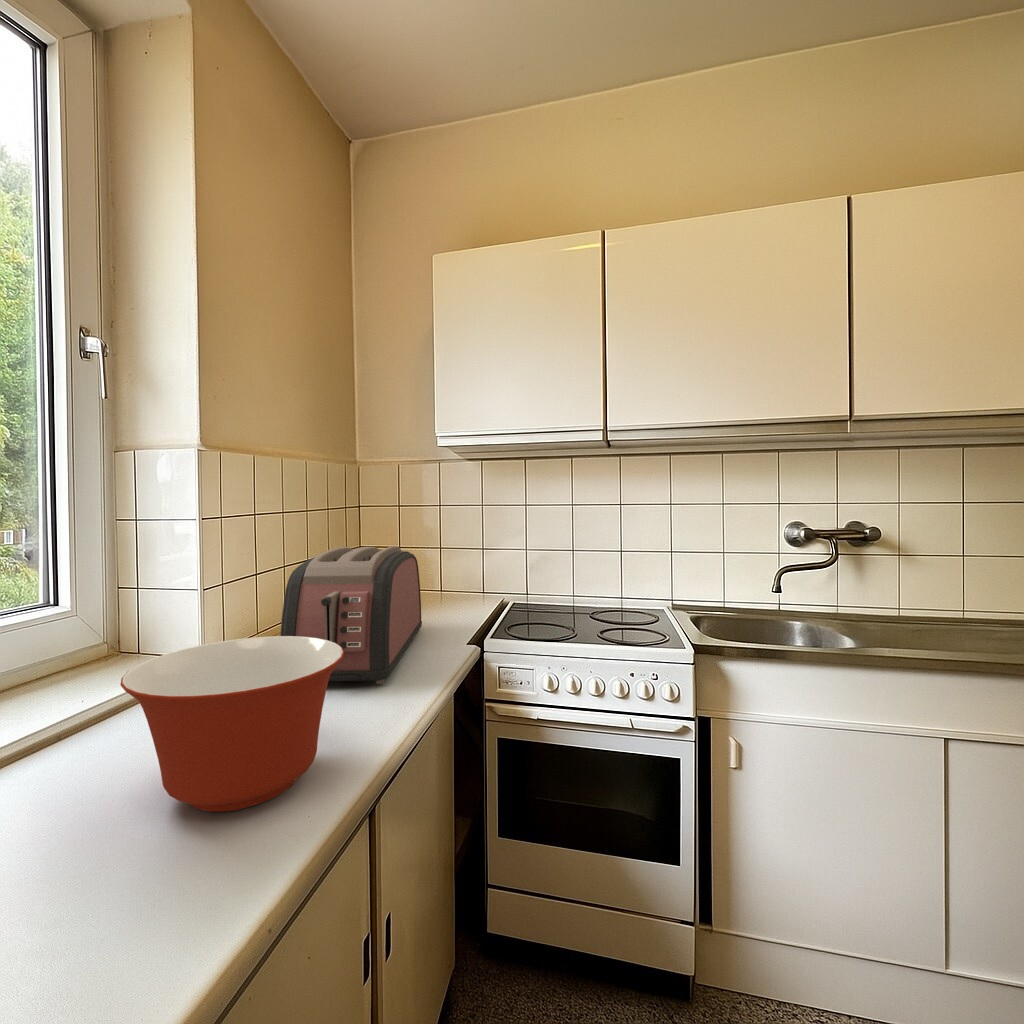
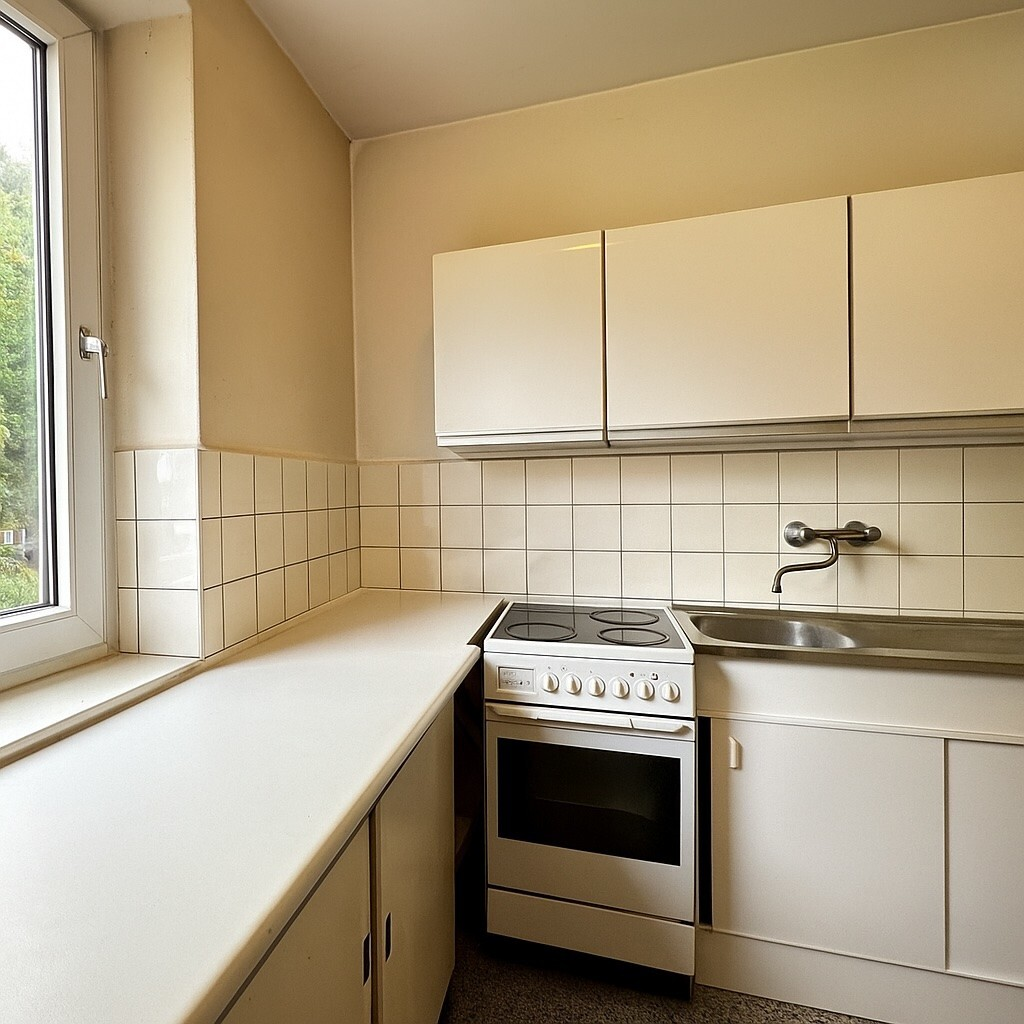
- toaster [279,545,423,685]
- mixing bowl [119,635,344,813]
